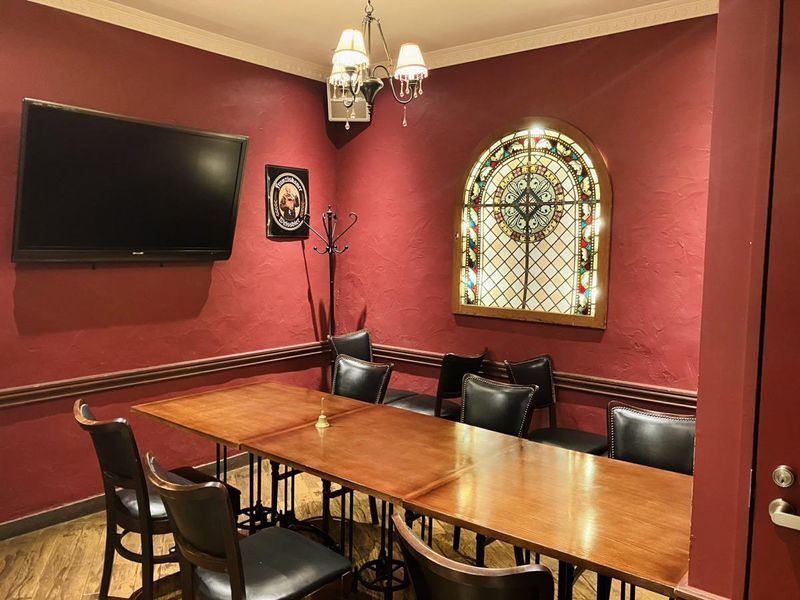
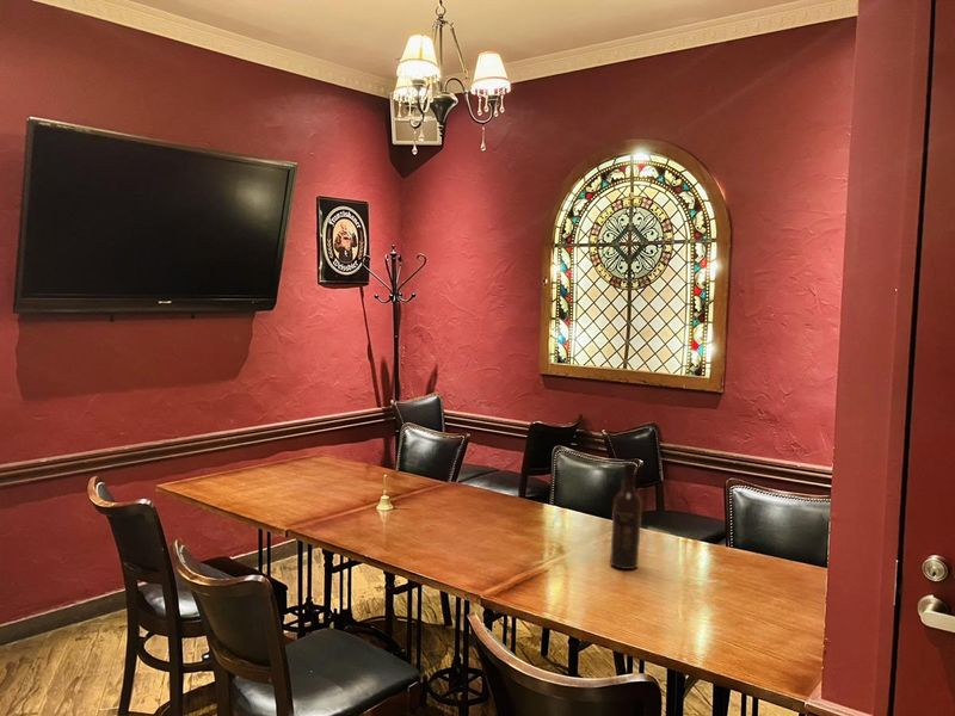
+ wine bottle [609,462,643,570]
